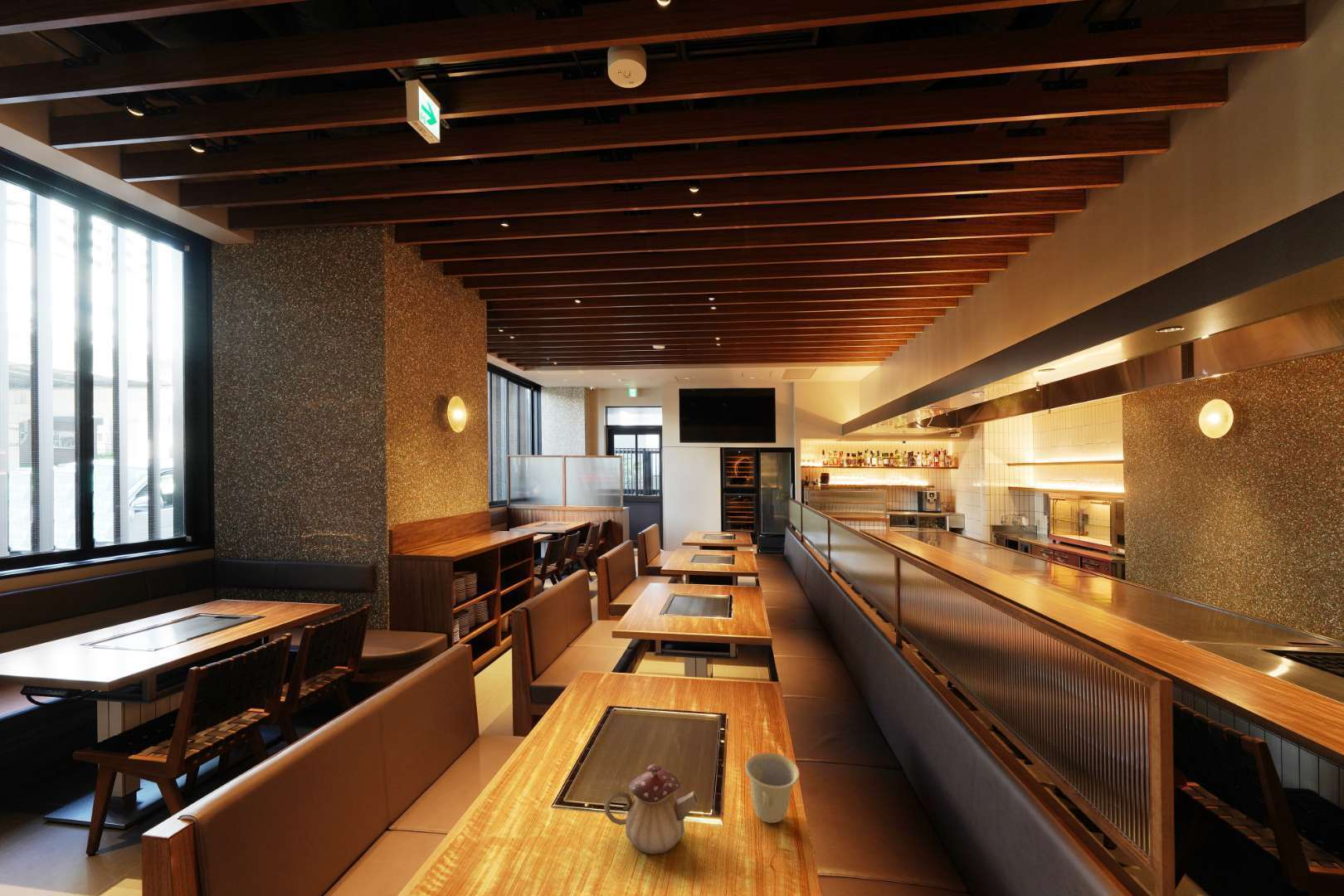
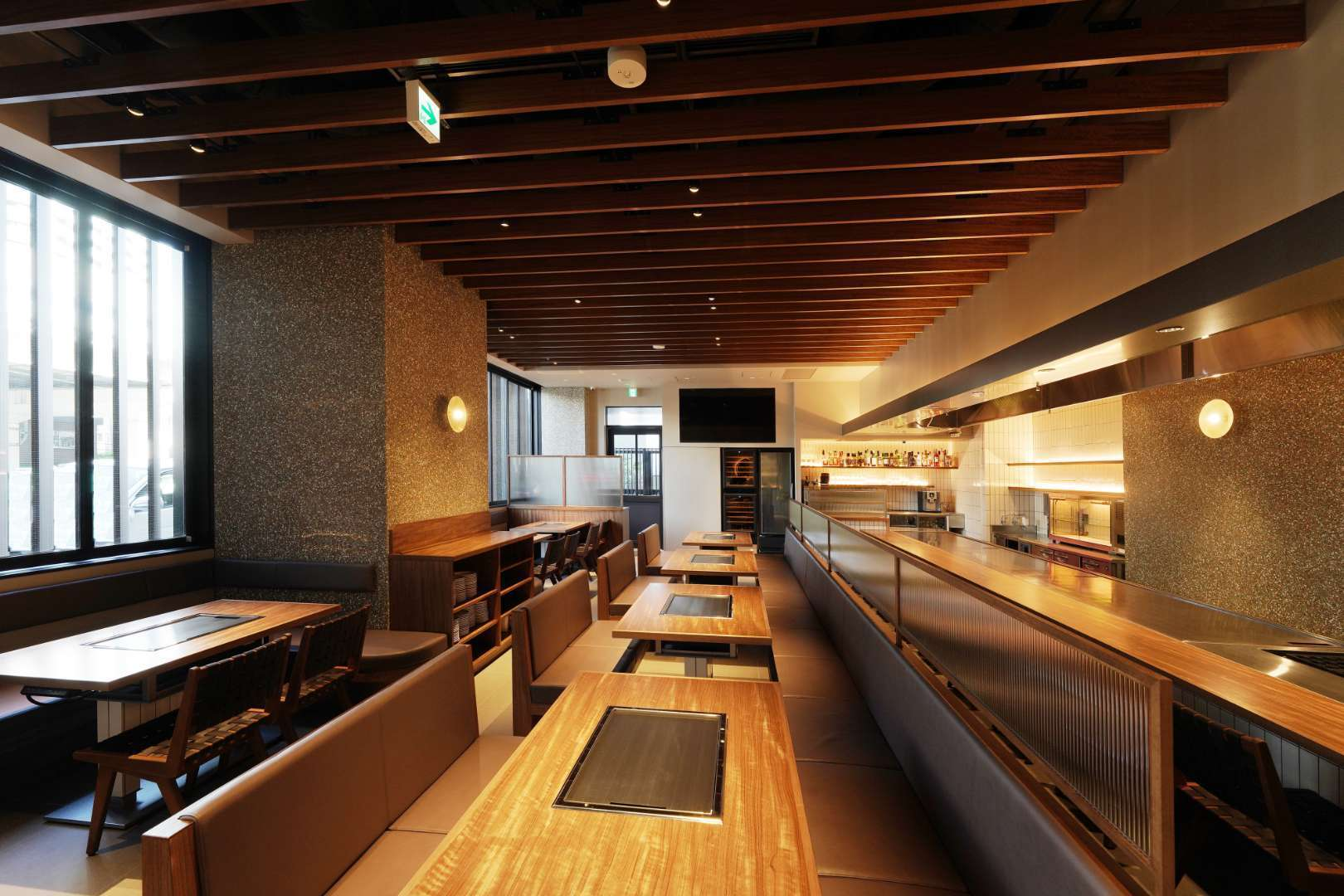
- teapot [603,763,699,855]
- cup [744,752,801,824]
